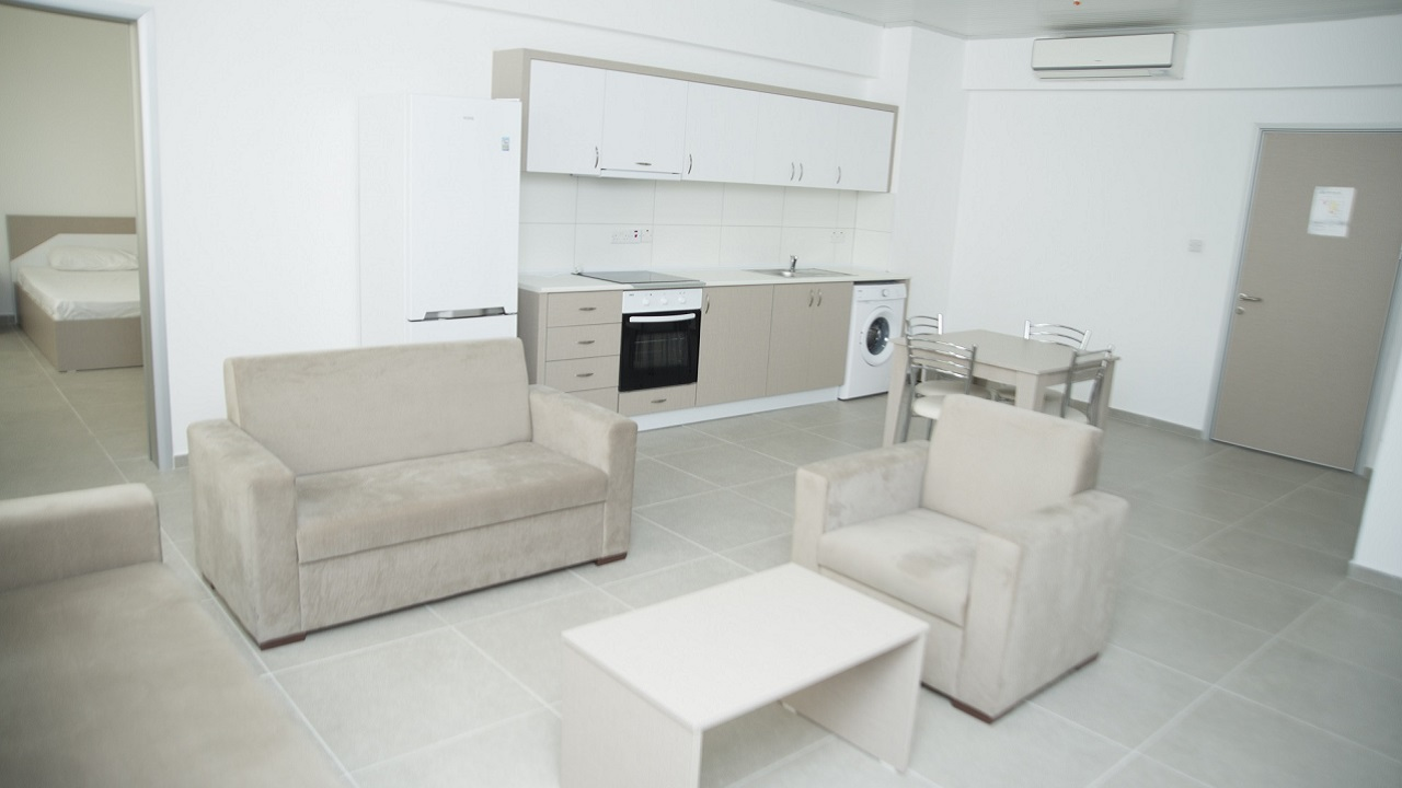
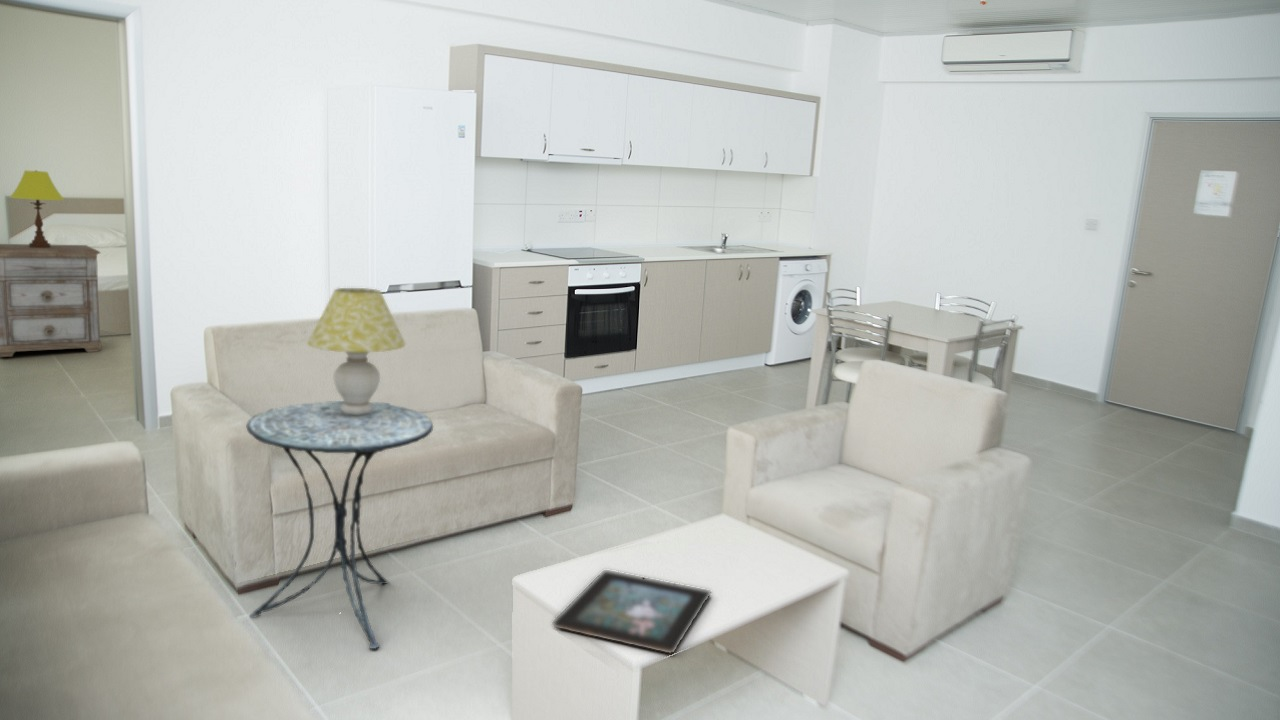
+ table lamp [306,287,407,415]
+ table lamp [9,169,65,248]
+ side table [245,400,434,650]
+ nightstand [0,243,103,358]
+ decorative tray [551,569,712,655]
